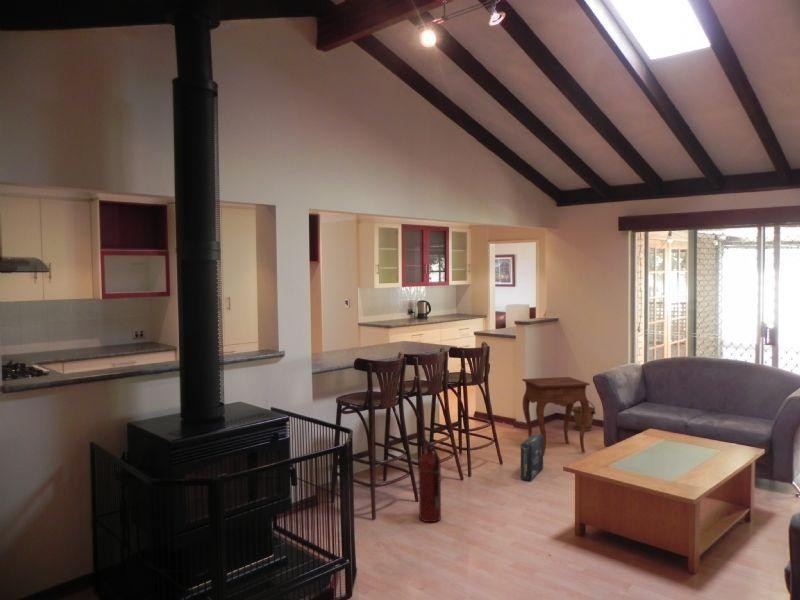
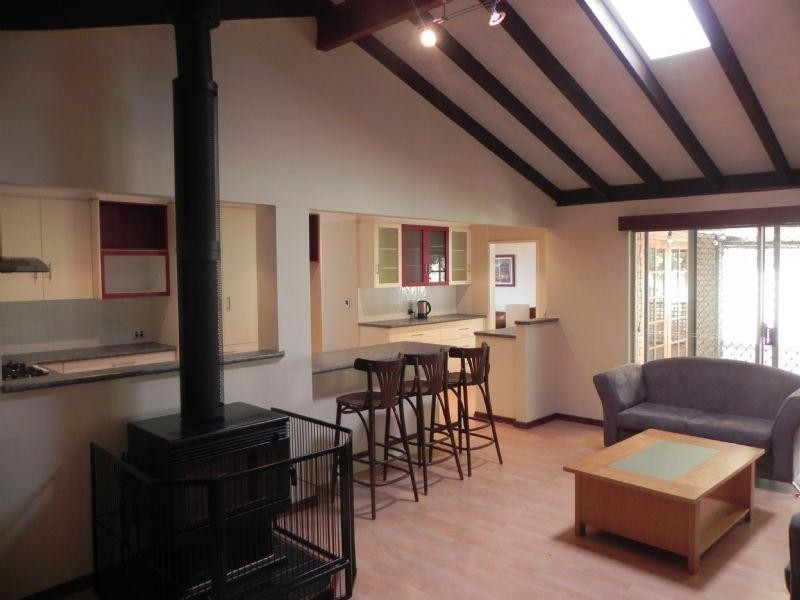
- fire extinguisher [417,437,442,523]
- side table [521,376,591,456]
- bucket [572,400,597,432]
- box [520,433,544,482]
